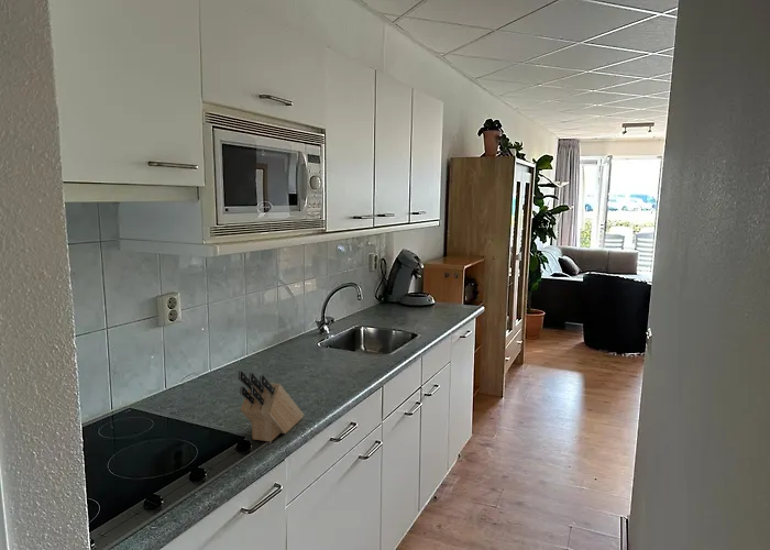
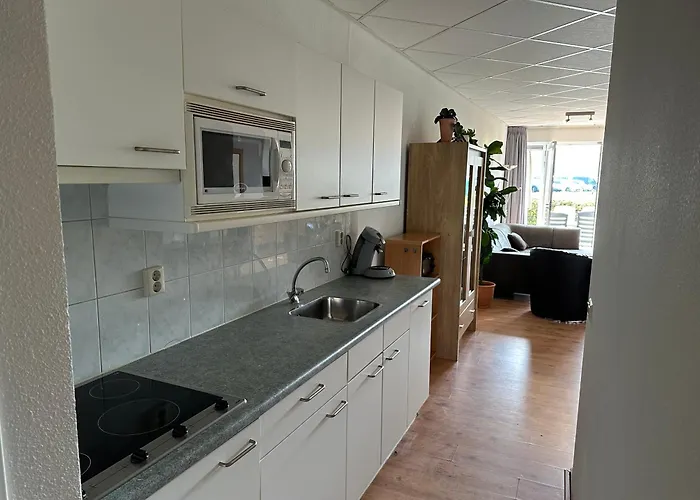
- knife block [238,370,305,443]
